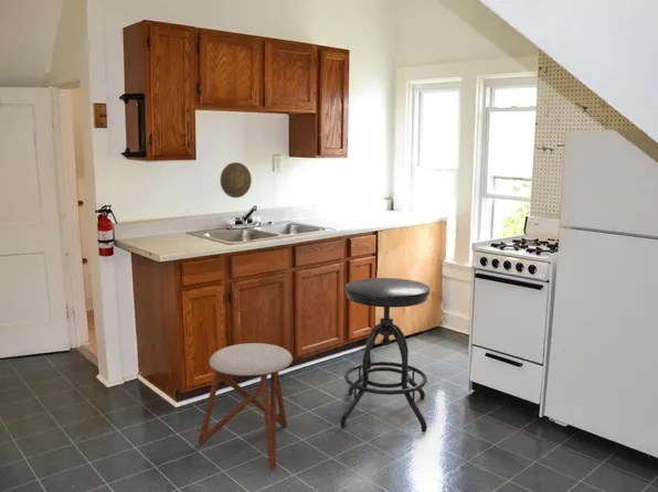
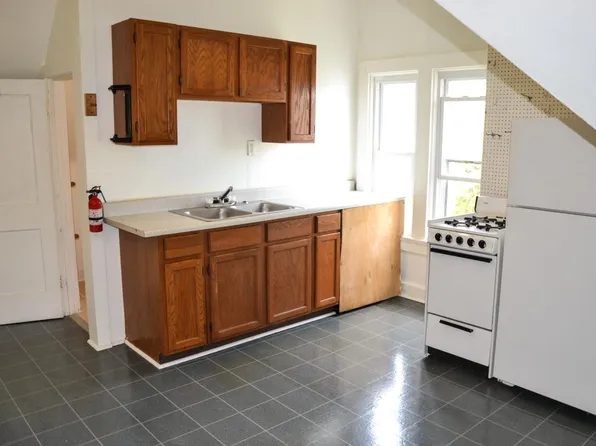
- stool [339,277,431,434]
- decorative plate [219,161,253,199]
- stool [198,342,294,471]
